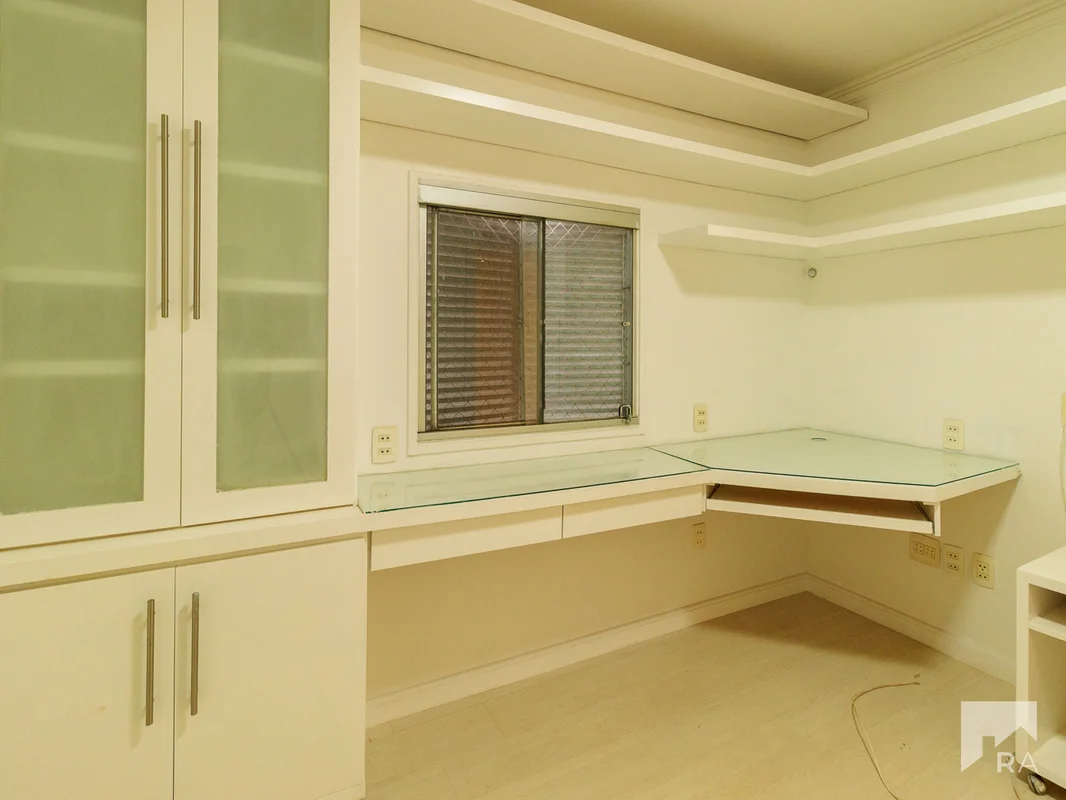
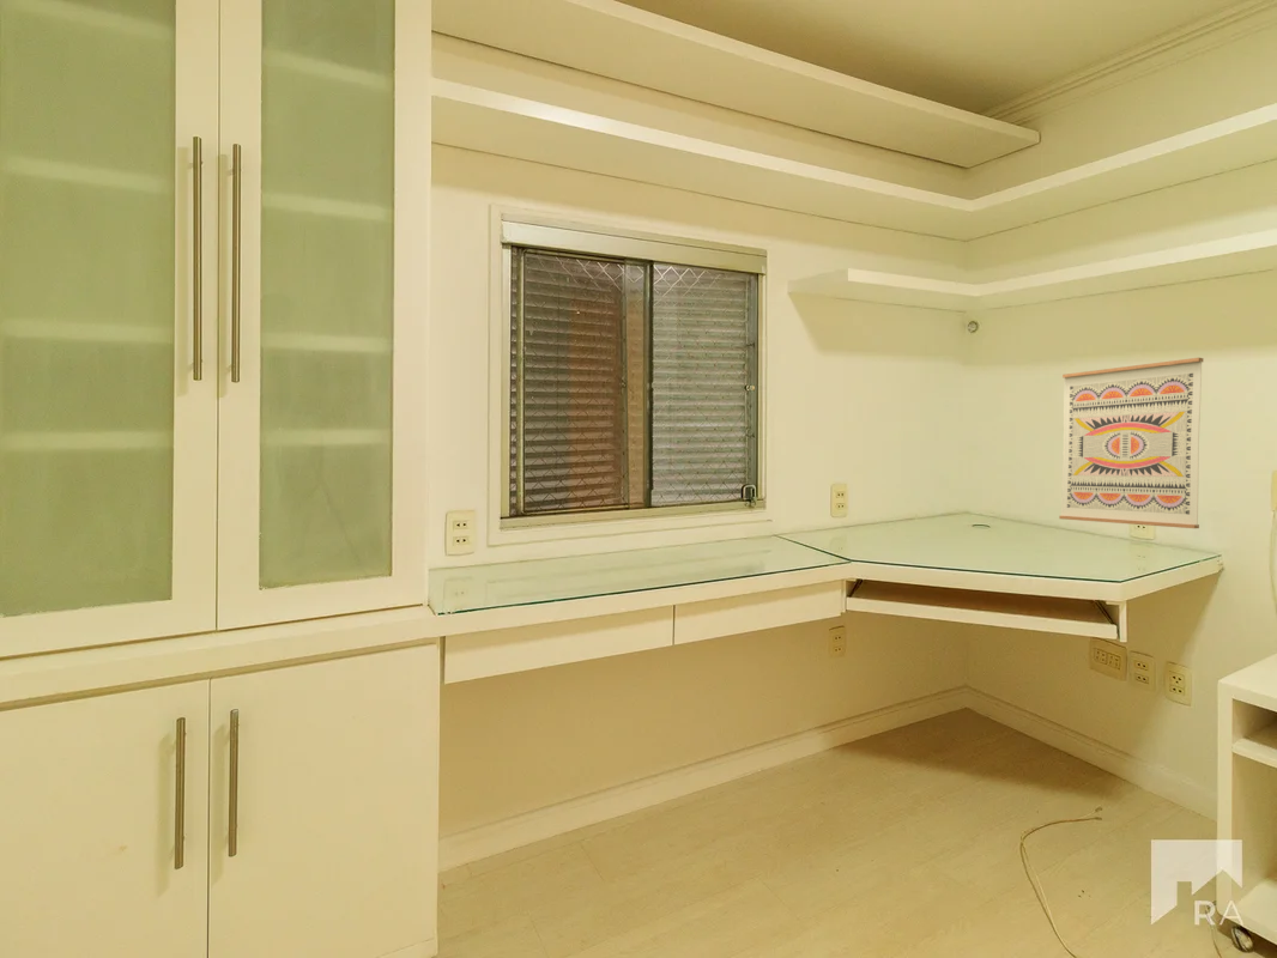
+ wall art [1058,357,1204,529]
